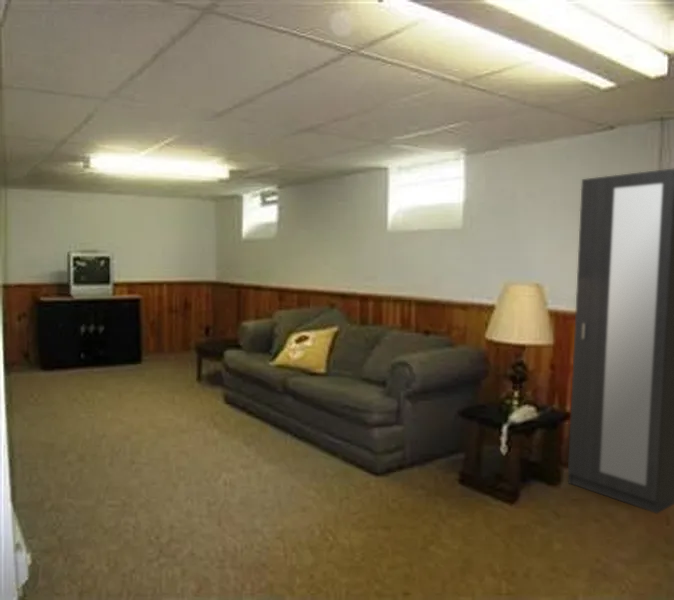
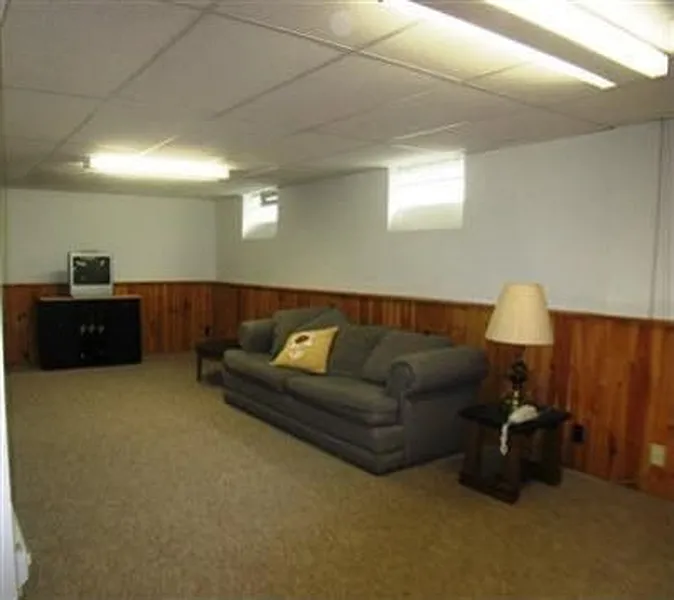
- cabinet [567,168,674,515]
